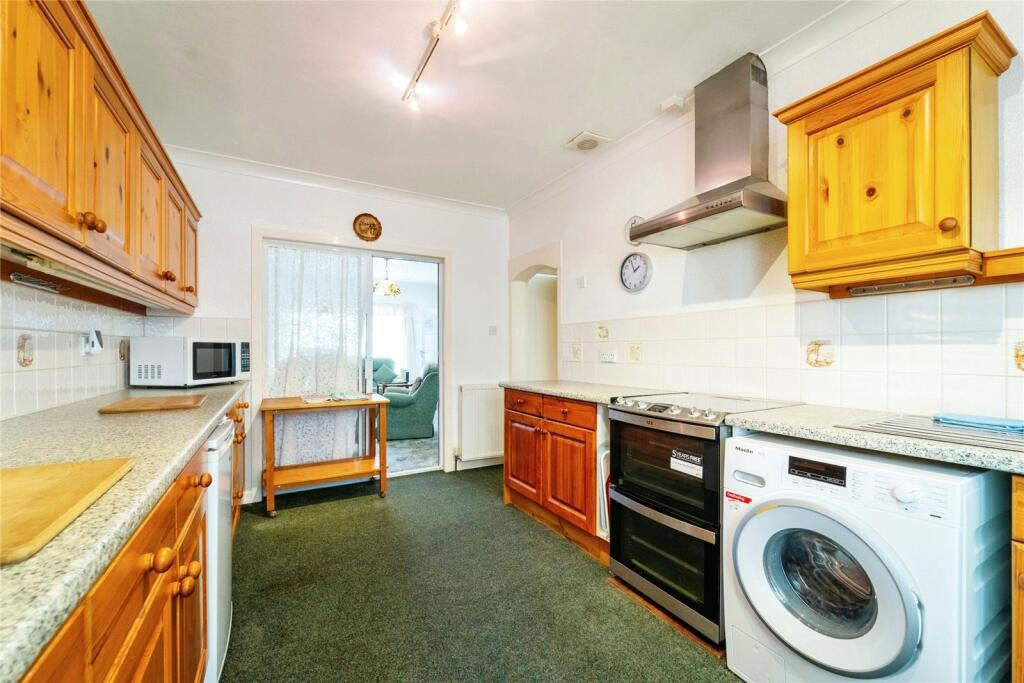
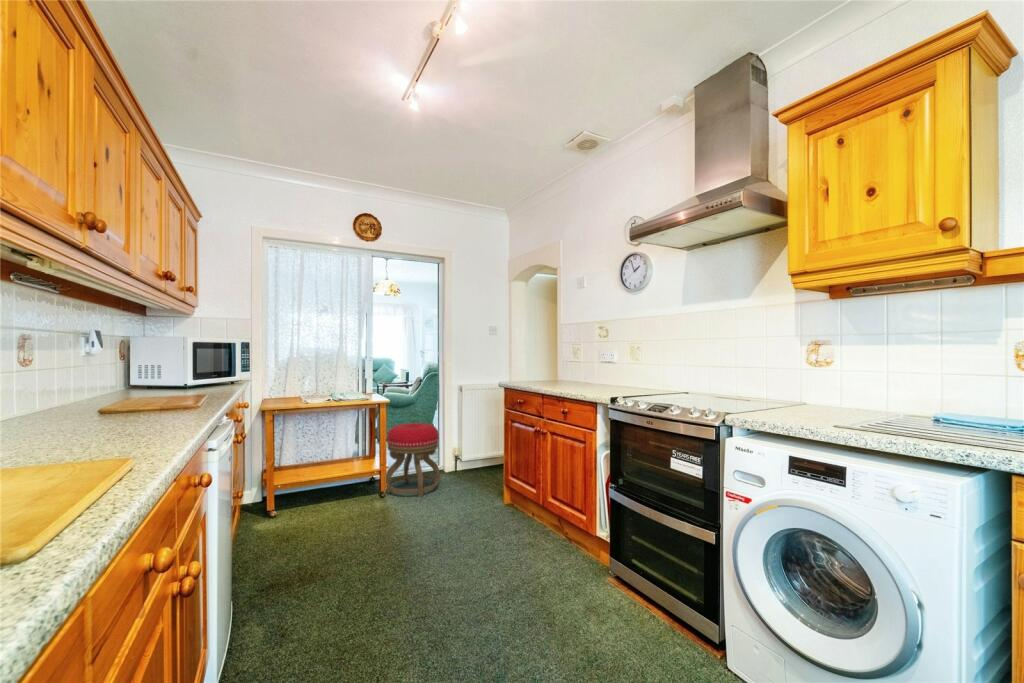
+ stool [385,422,441,498]
